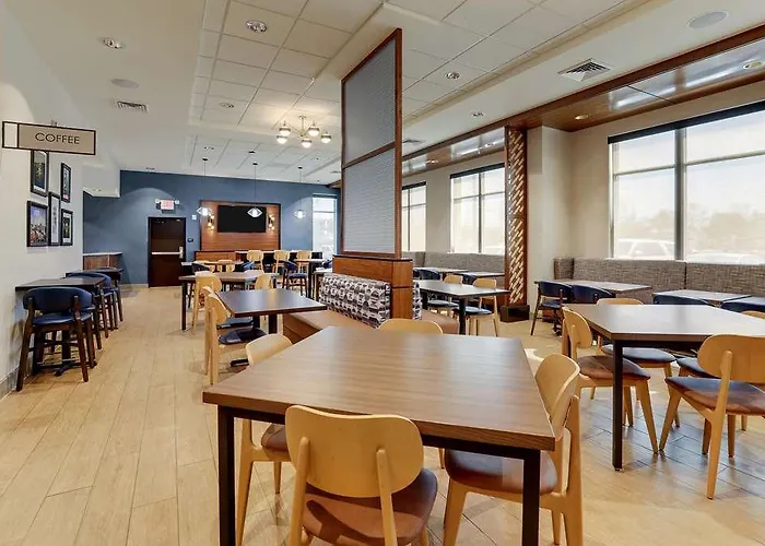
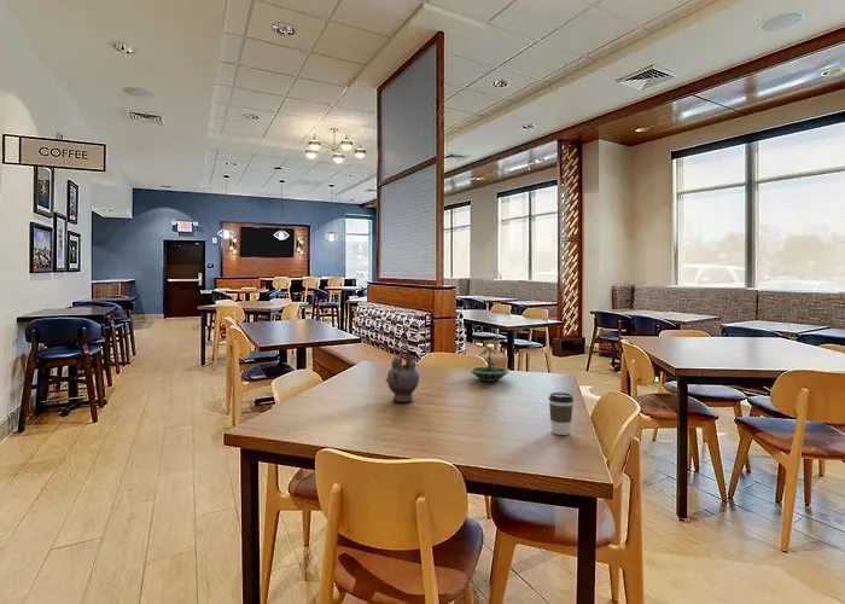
+ teapot [384,343,420,403]
+ coffee cup [548,391,575,436]
+ terrarium [468,339,511,383]
